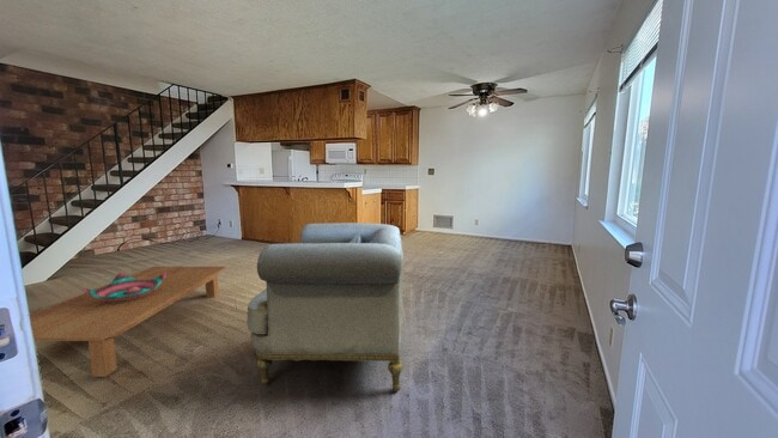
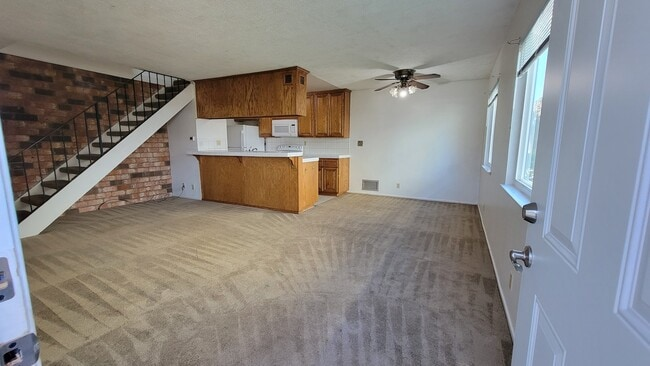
- coffee table [29,266,227,378]
- armchair [247,221,405,393]
- decorative bowl [81,272,165,303]
